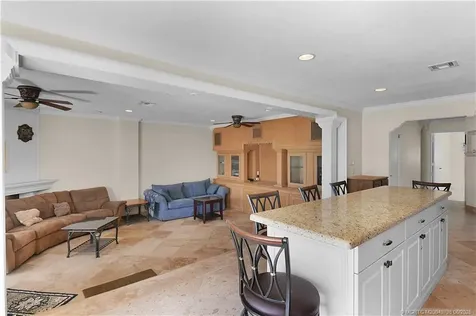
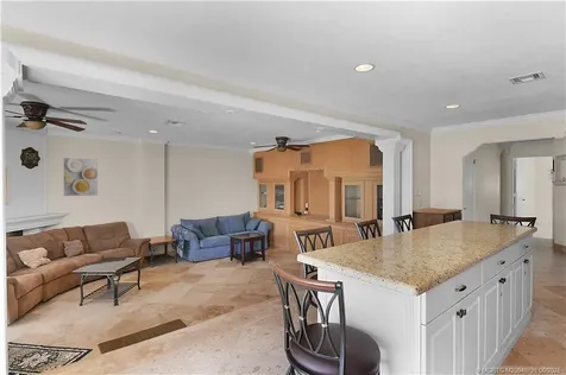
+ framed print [62,157,99,197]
